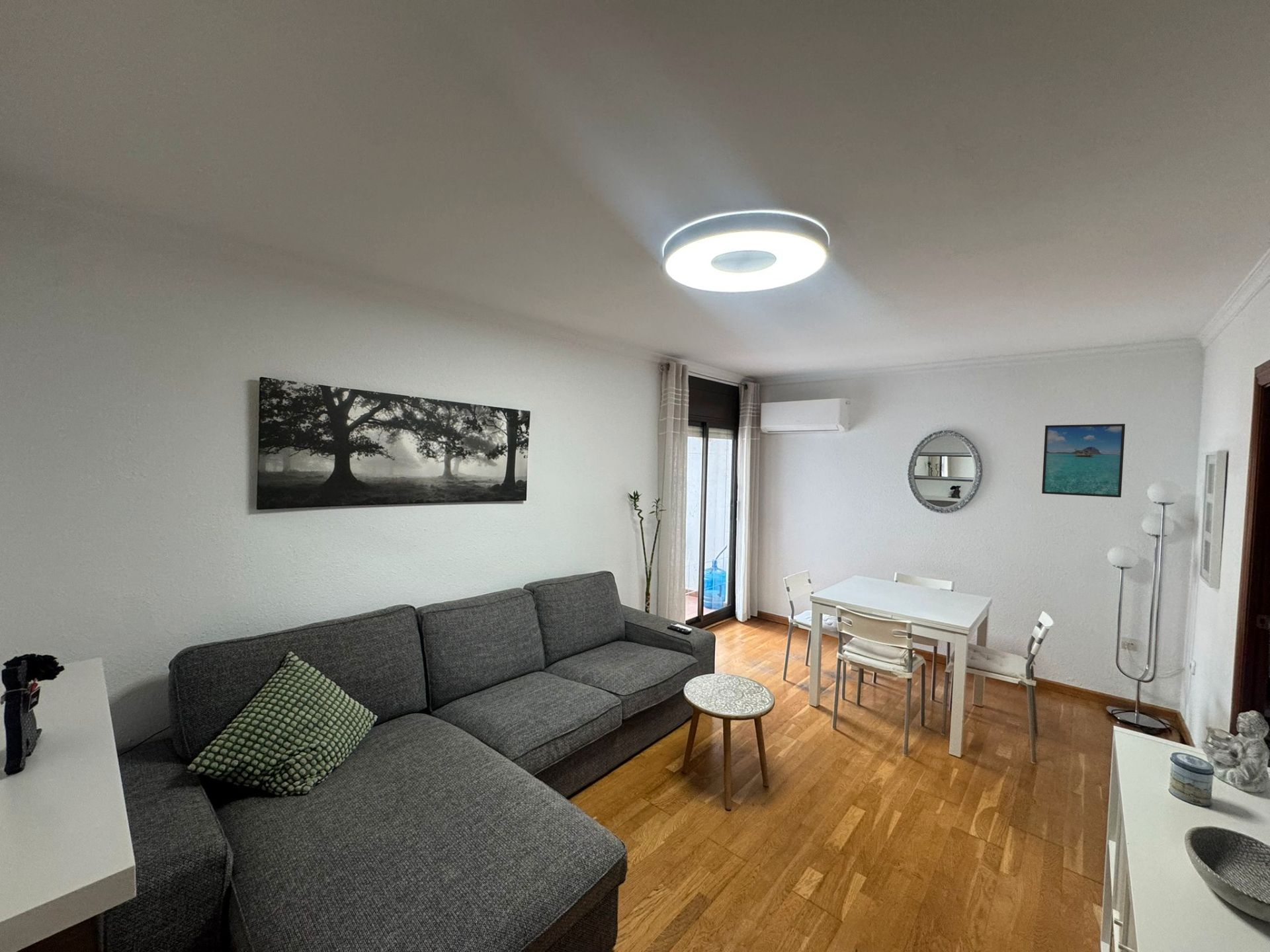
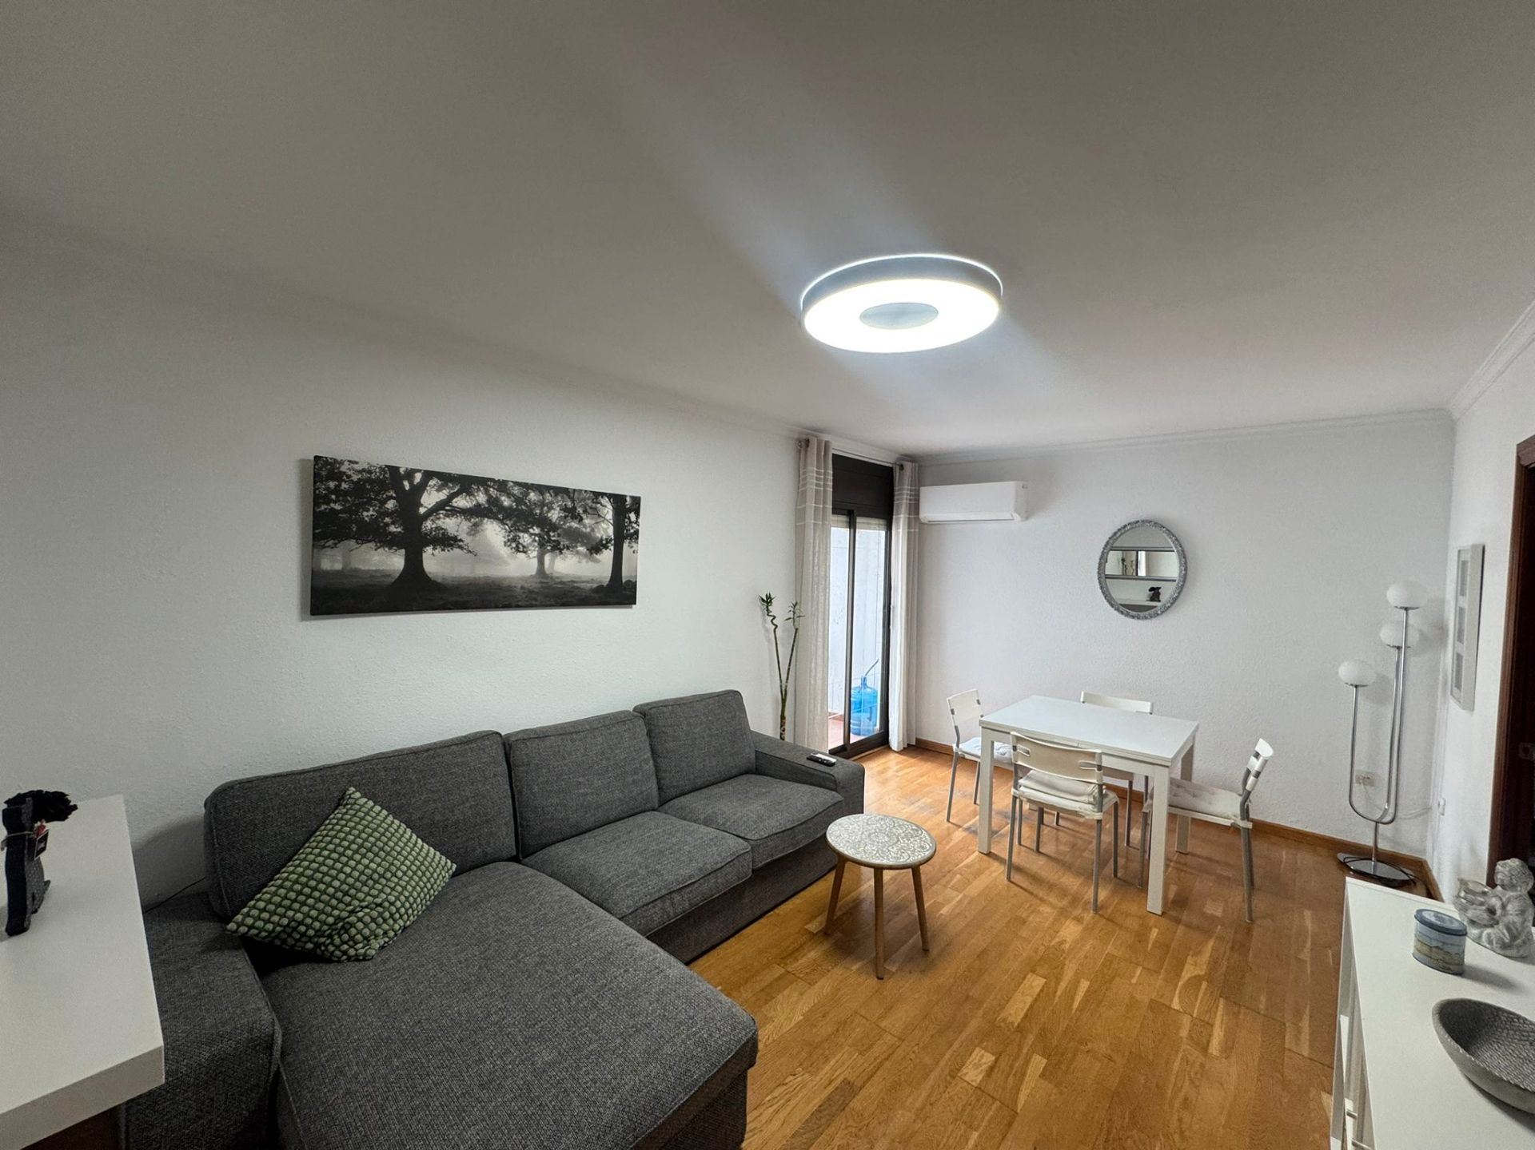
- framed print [1041,423,1126,498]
